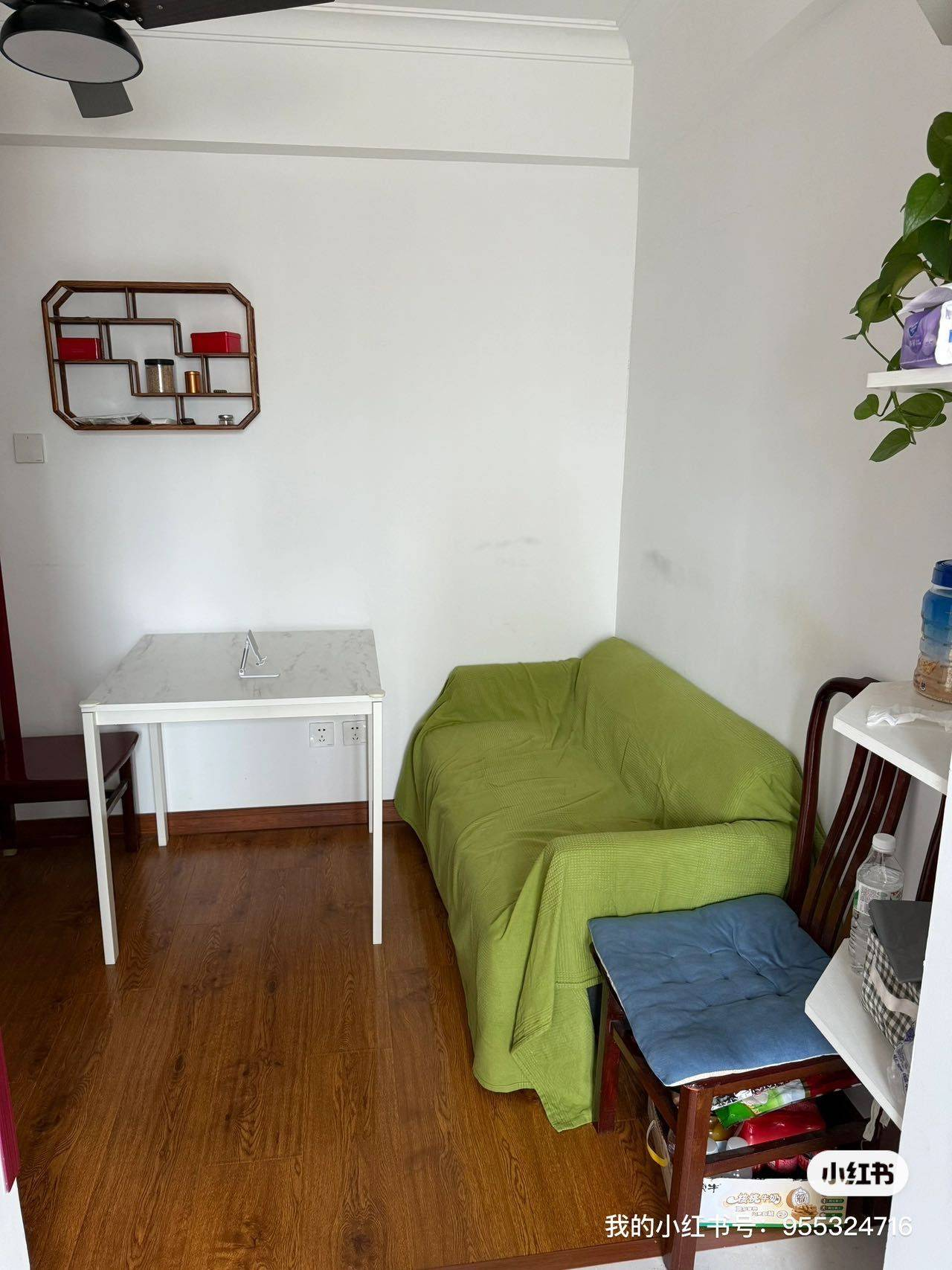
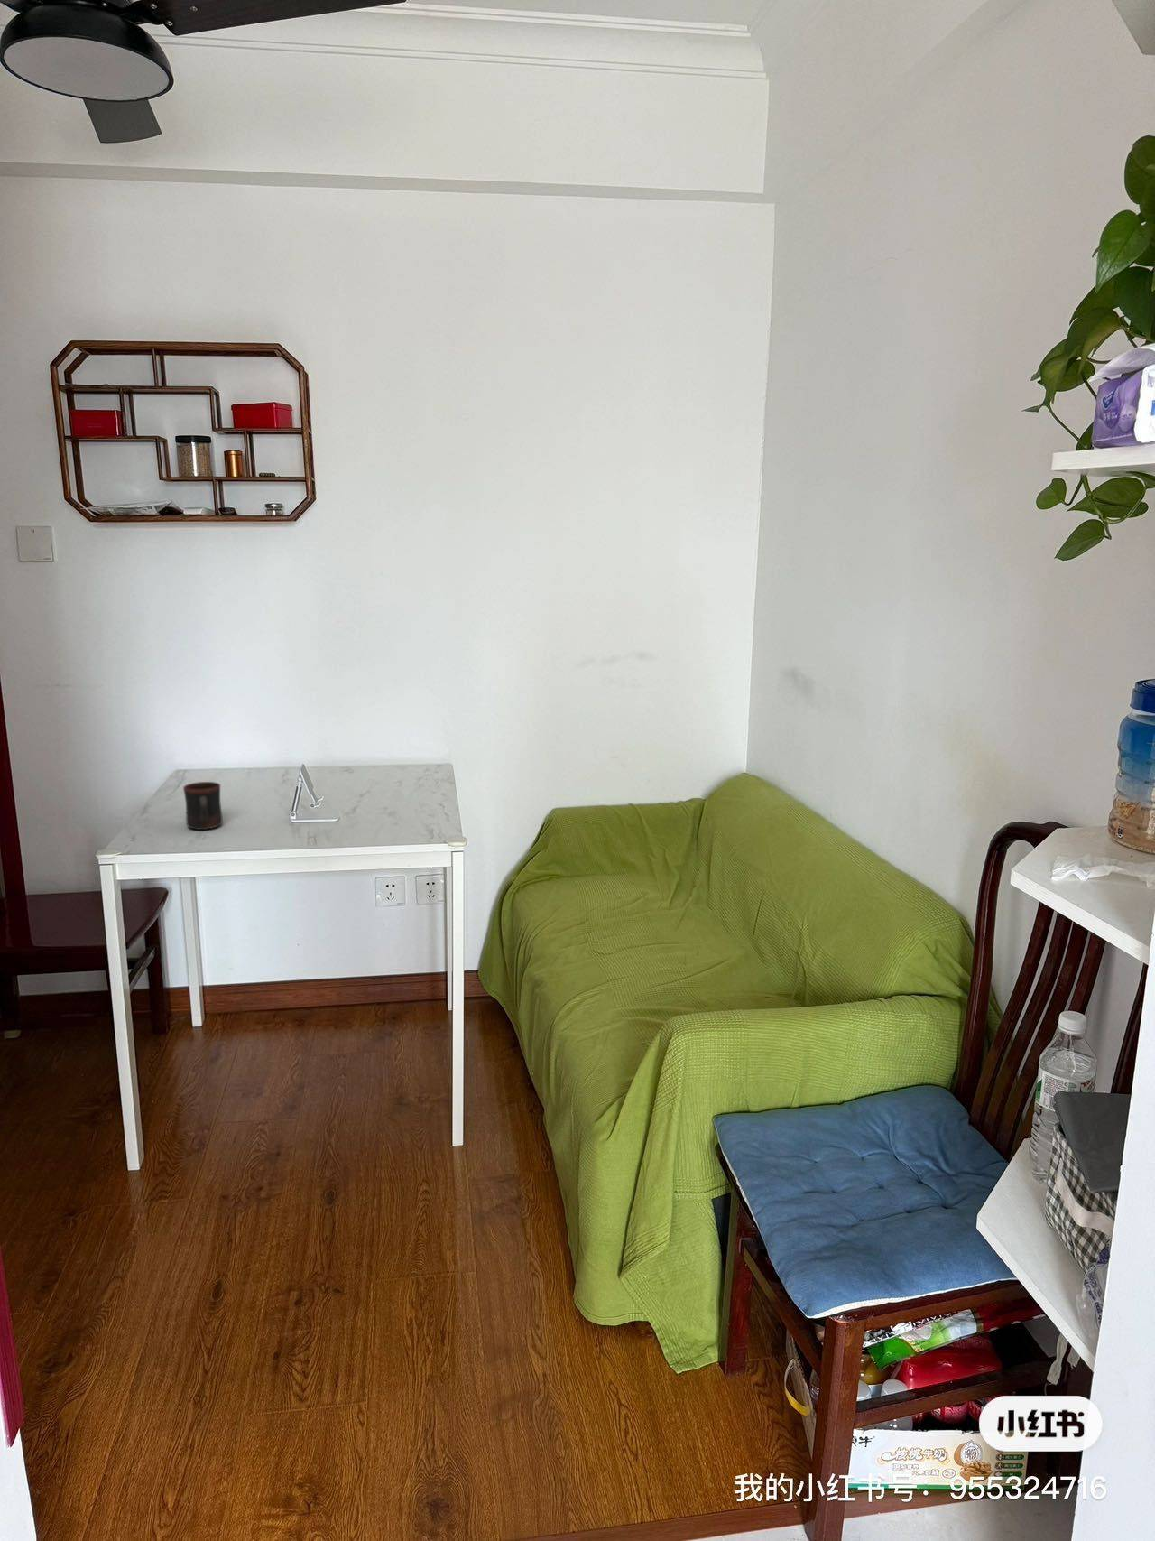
+ mug [182,781,223,830]
